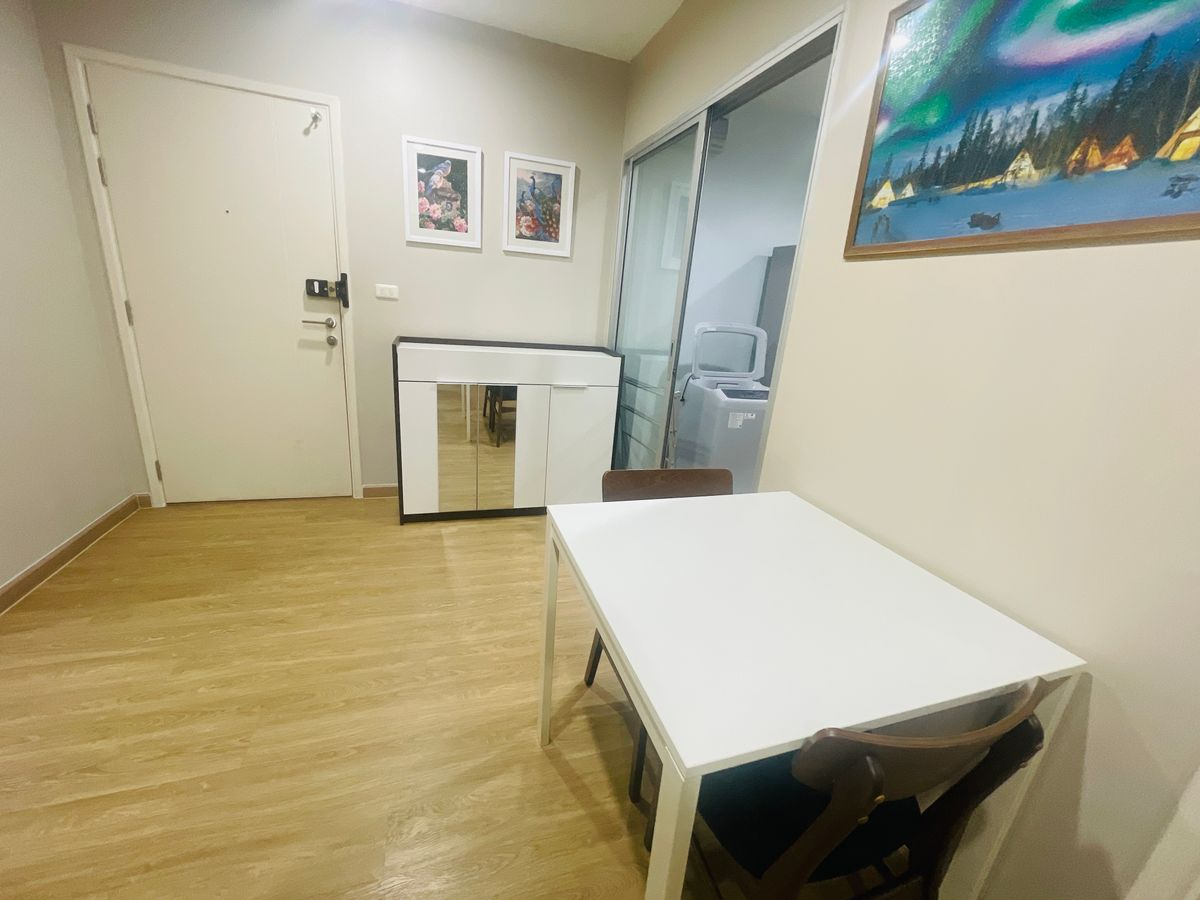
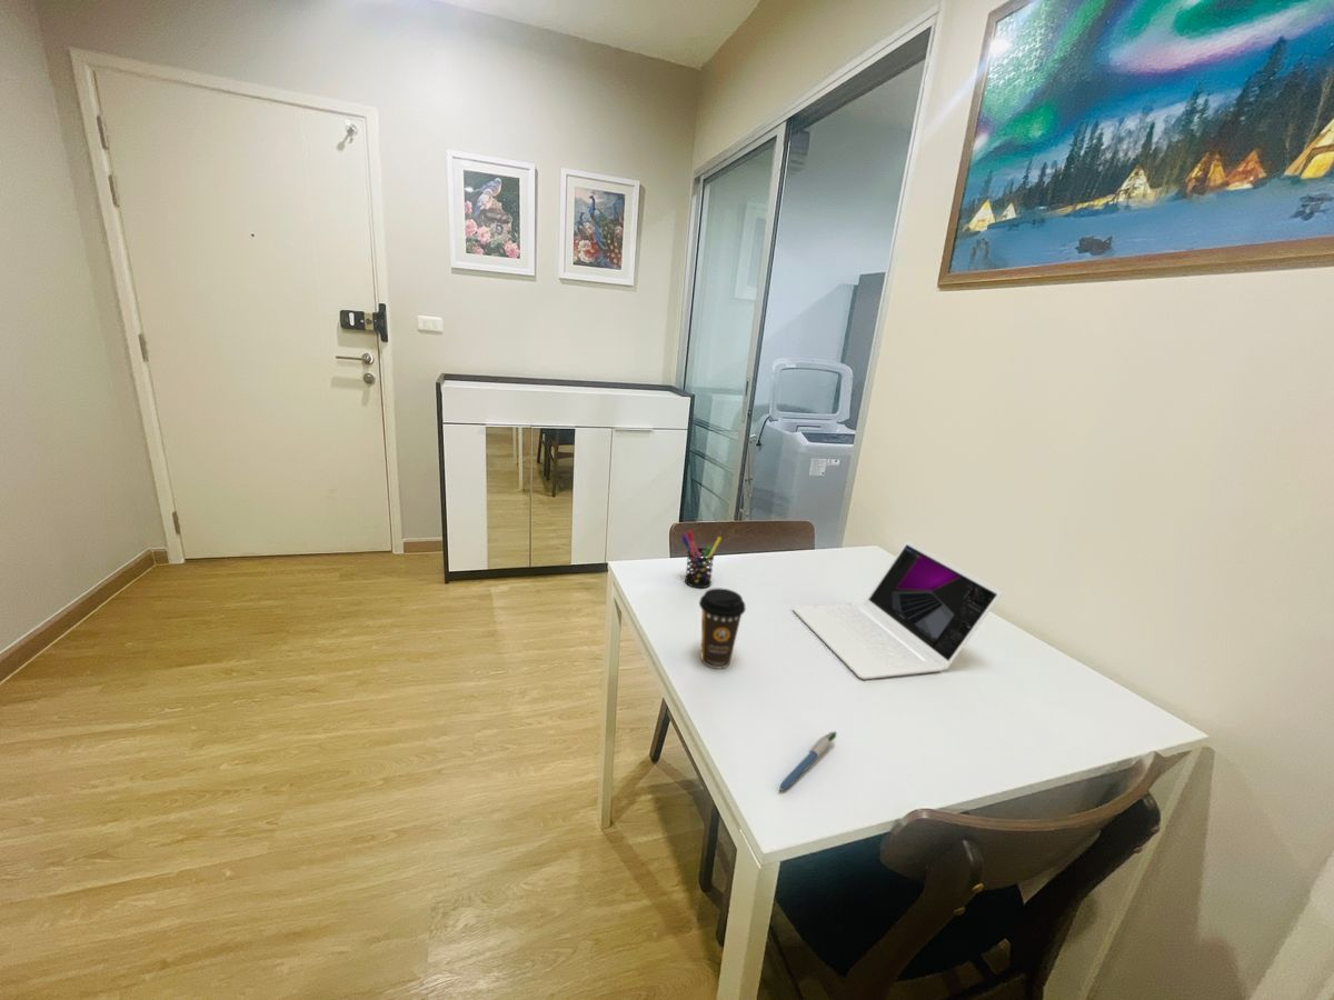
+ pen [778,730,838,792]
+ pen holder [680,530,723,589]
+ coffee cup [698,587,747,669]
+ laptop [792,540,1003,680]
